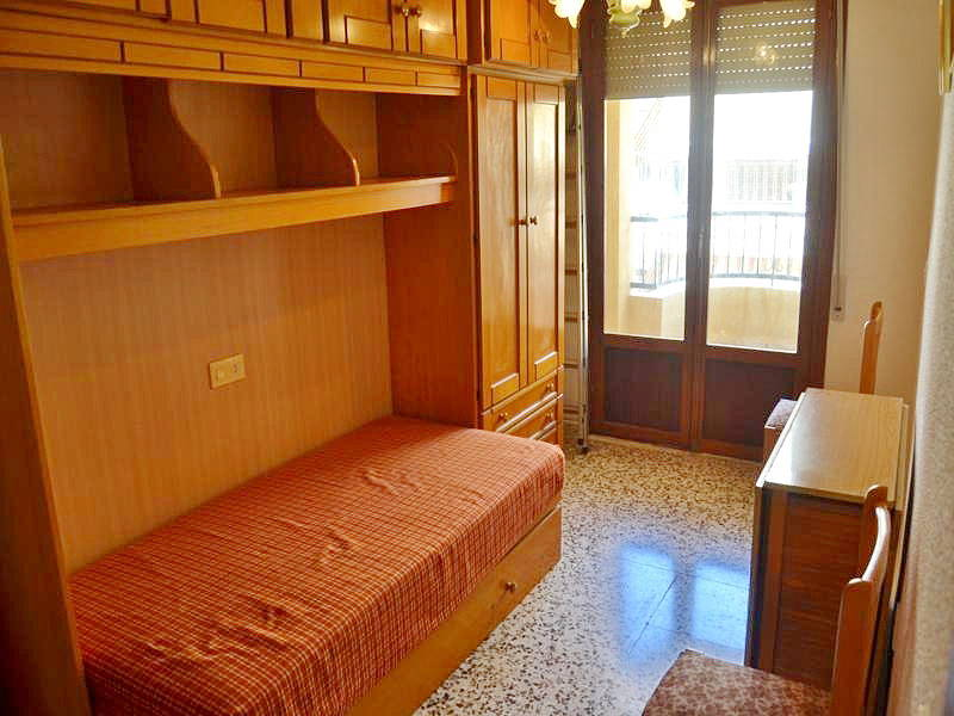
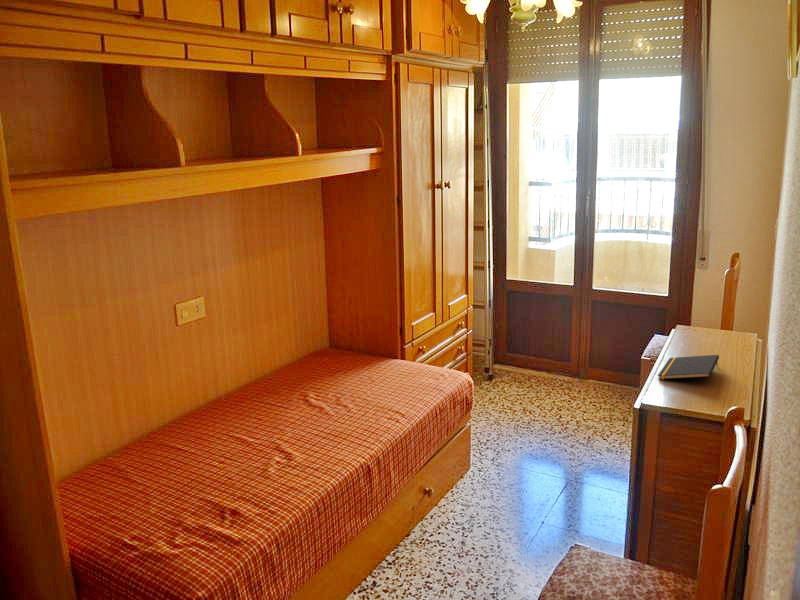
+ notepad [657,354,720,380]
